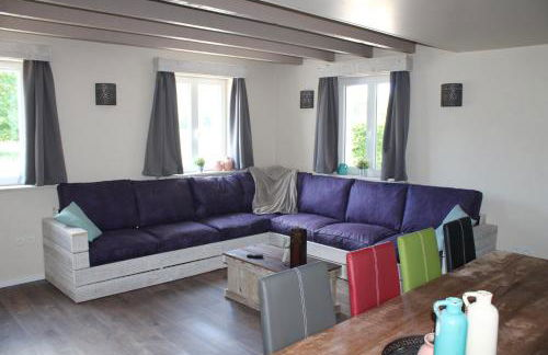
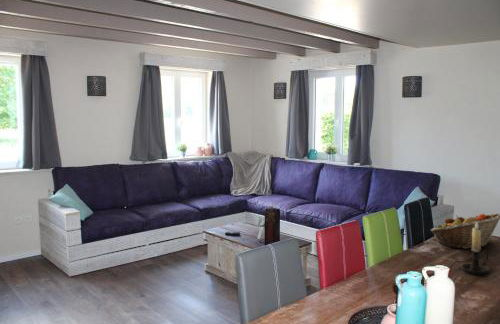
+ candle holder [459,222,492,276]
+ fruit basket [430,213,500,250]
